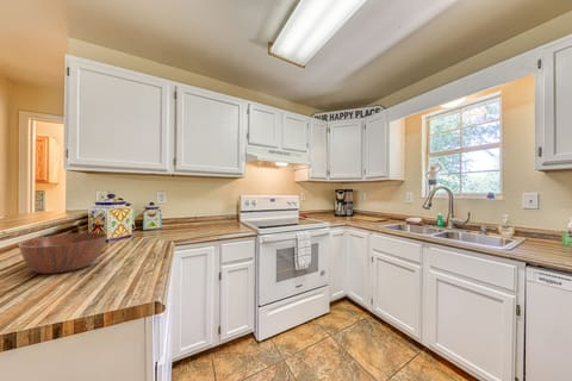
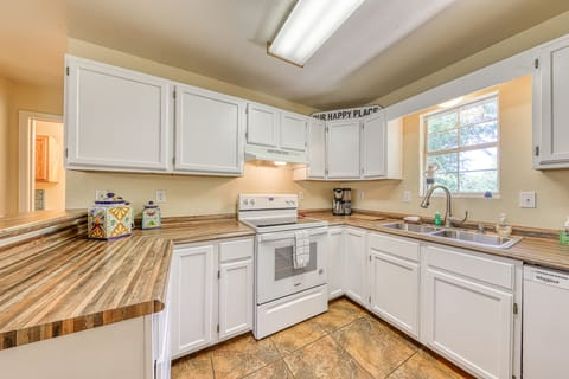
- bowl [18,231,108,275]
